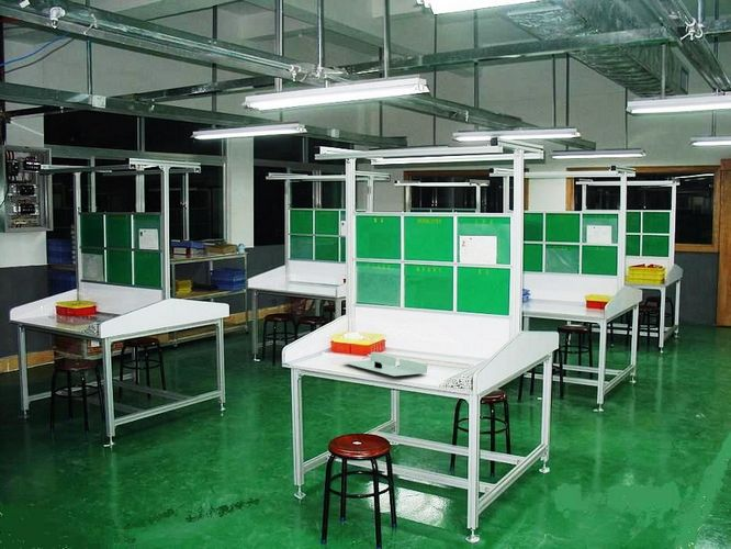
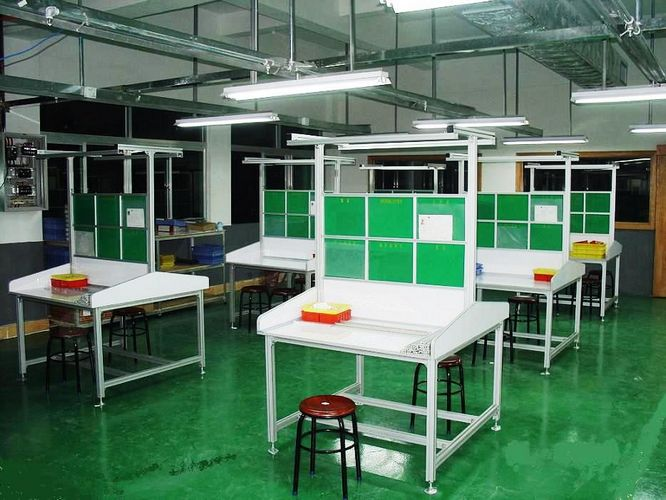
- organizer tray [342,351,428,377]
